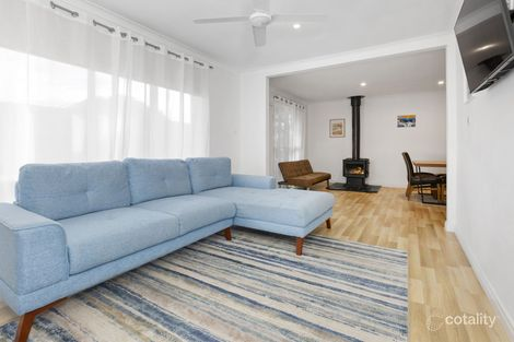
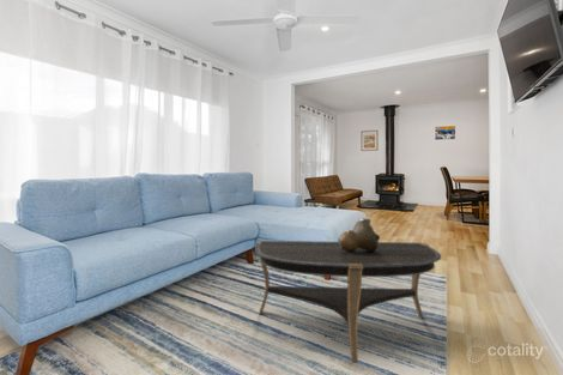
+ coffee table [254,240,442,364]
+ decorative bowl [337,217,381,252]
